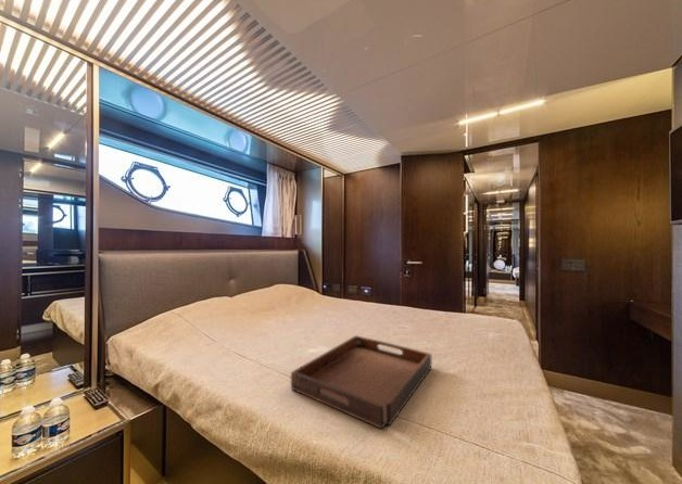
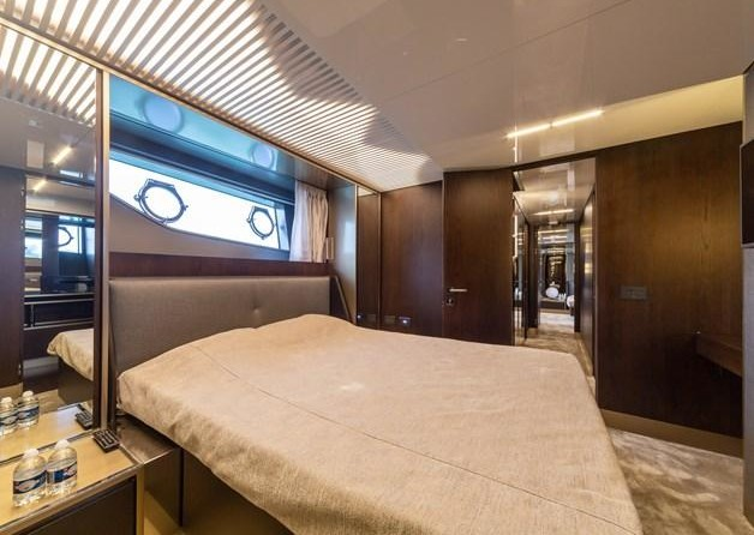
- serving tray [290,334,433,430]
